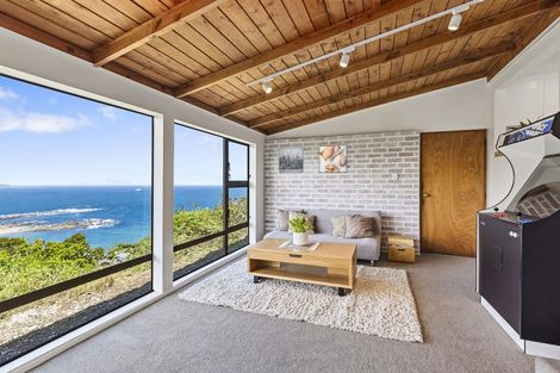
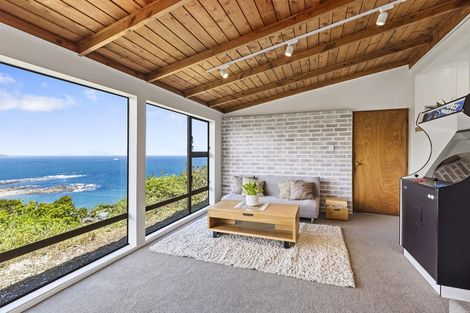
- wall art [278,145,305,174]
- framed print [318,143,348,174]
